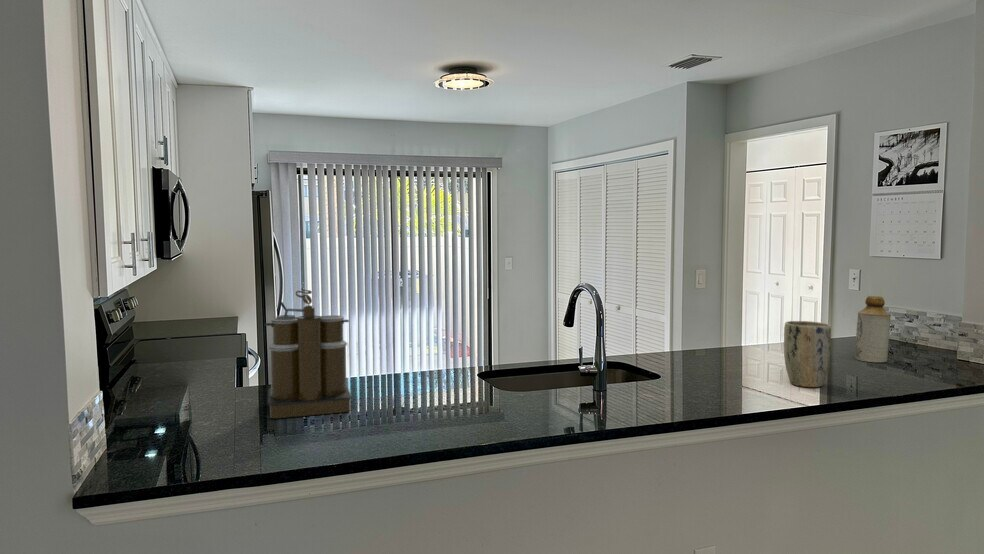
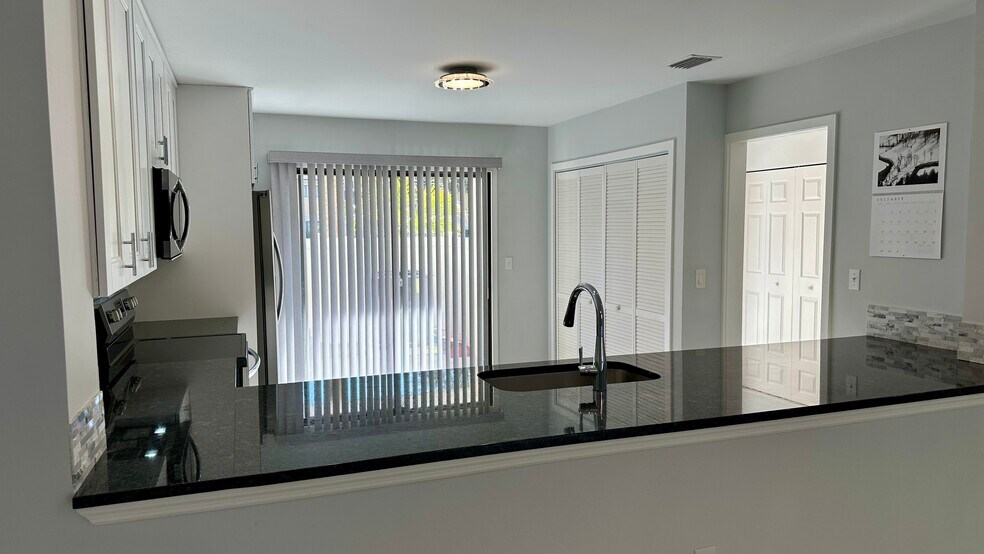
- coffee maker [264,287,353,419]
- bottle [854,295,892,363]
- plant pot [783,320,832,388]
